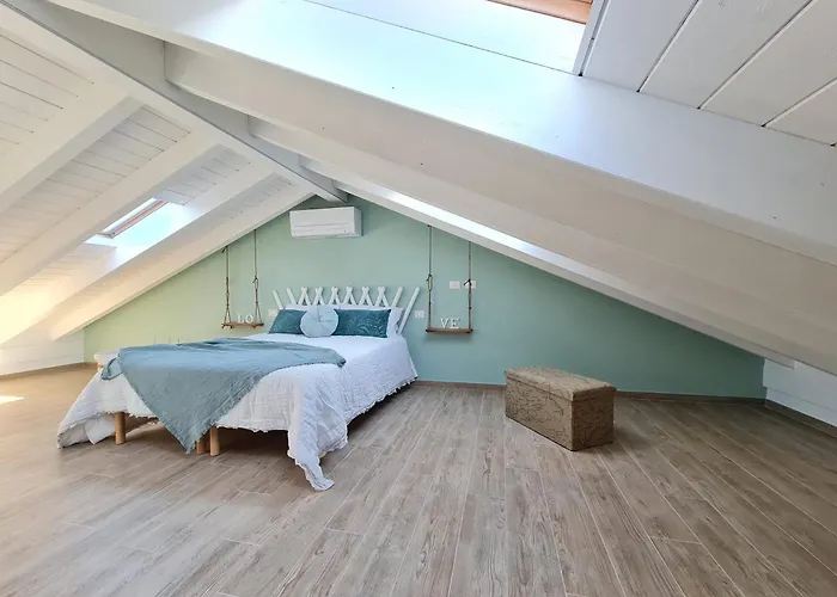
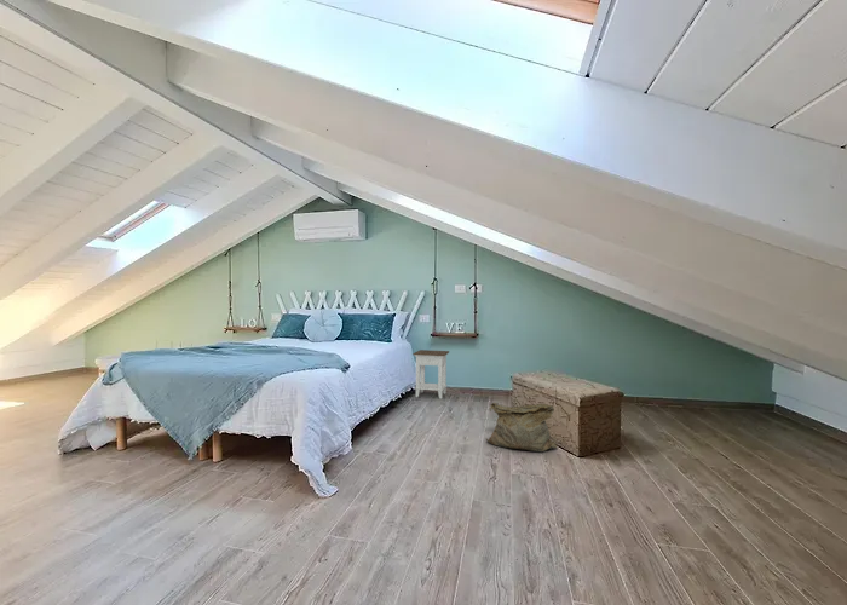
+ bag [485,402,559,453]
+ nightstand [411,348,450,399]
